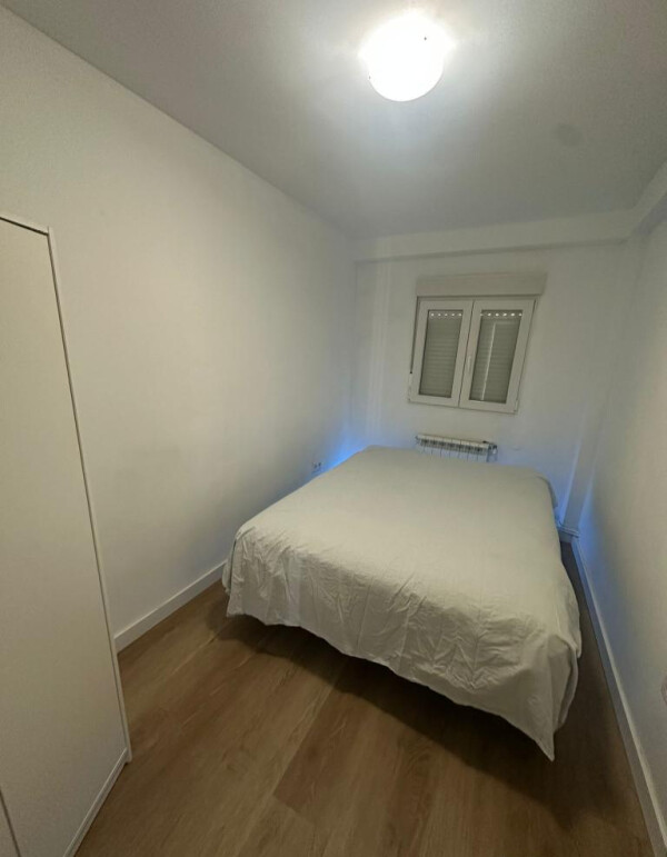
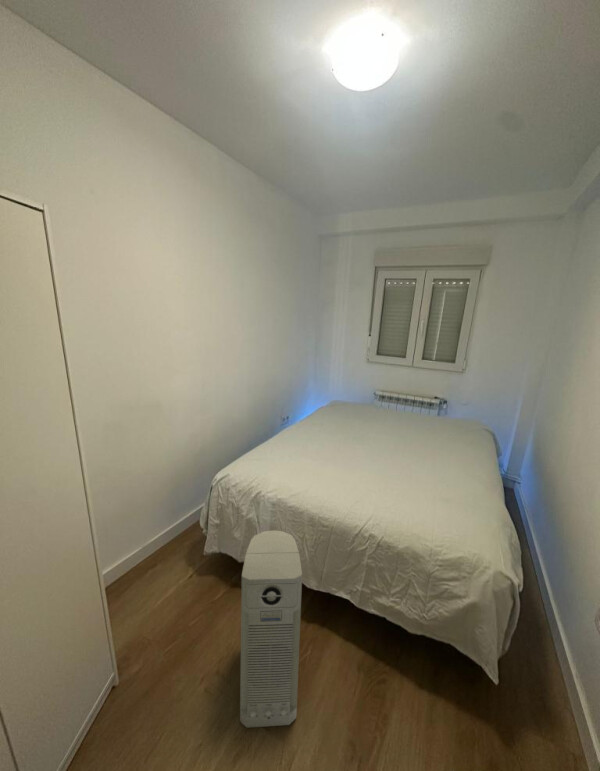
+ air purifier [239,529,303,729]
